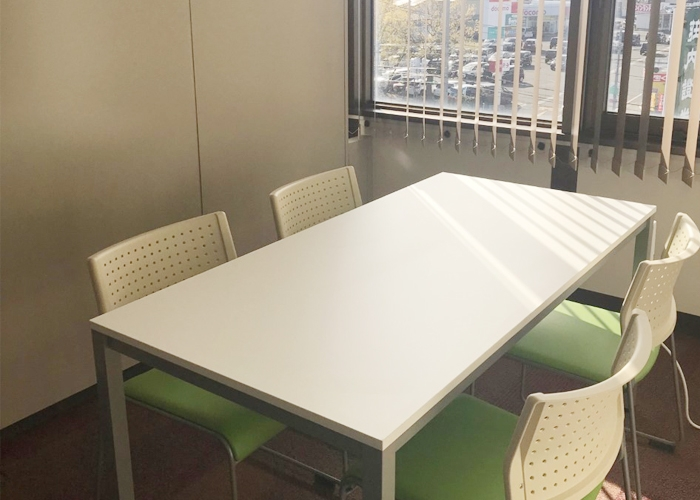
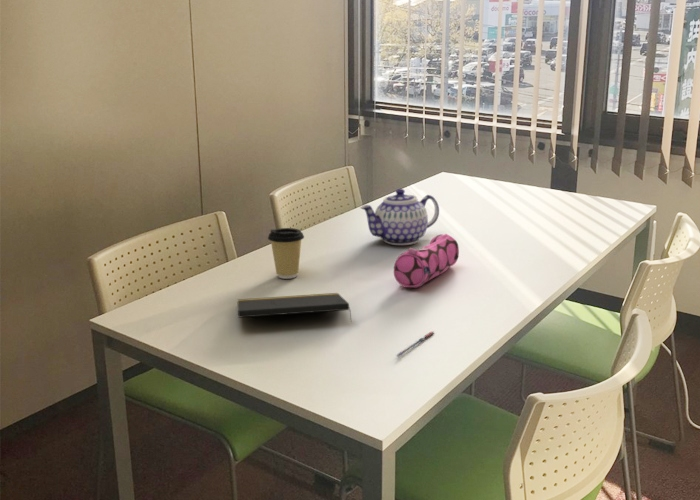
+ notepad [236,292,353,324]
+ teapot [359,188,440,246]
+ pencil case [393,233,460,289]
+ coffee cup [267,227,305,280]
+ pen [395,330,435,358]
